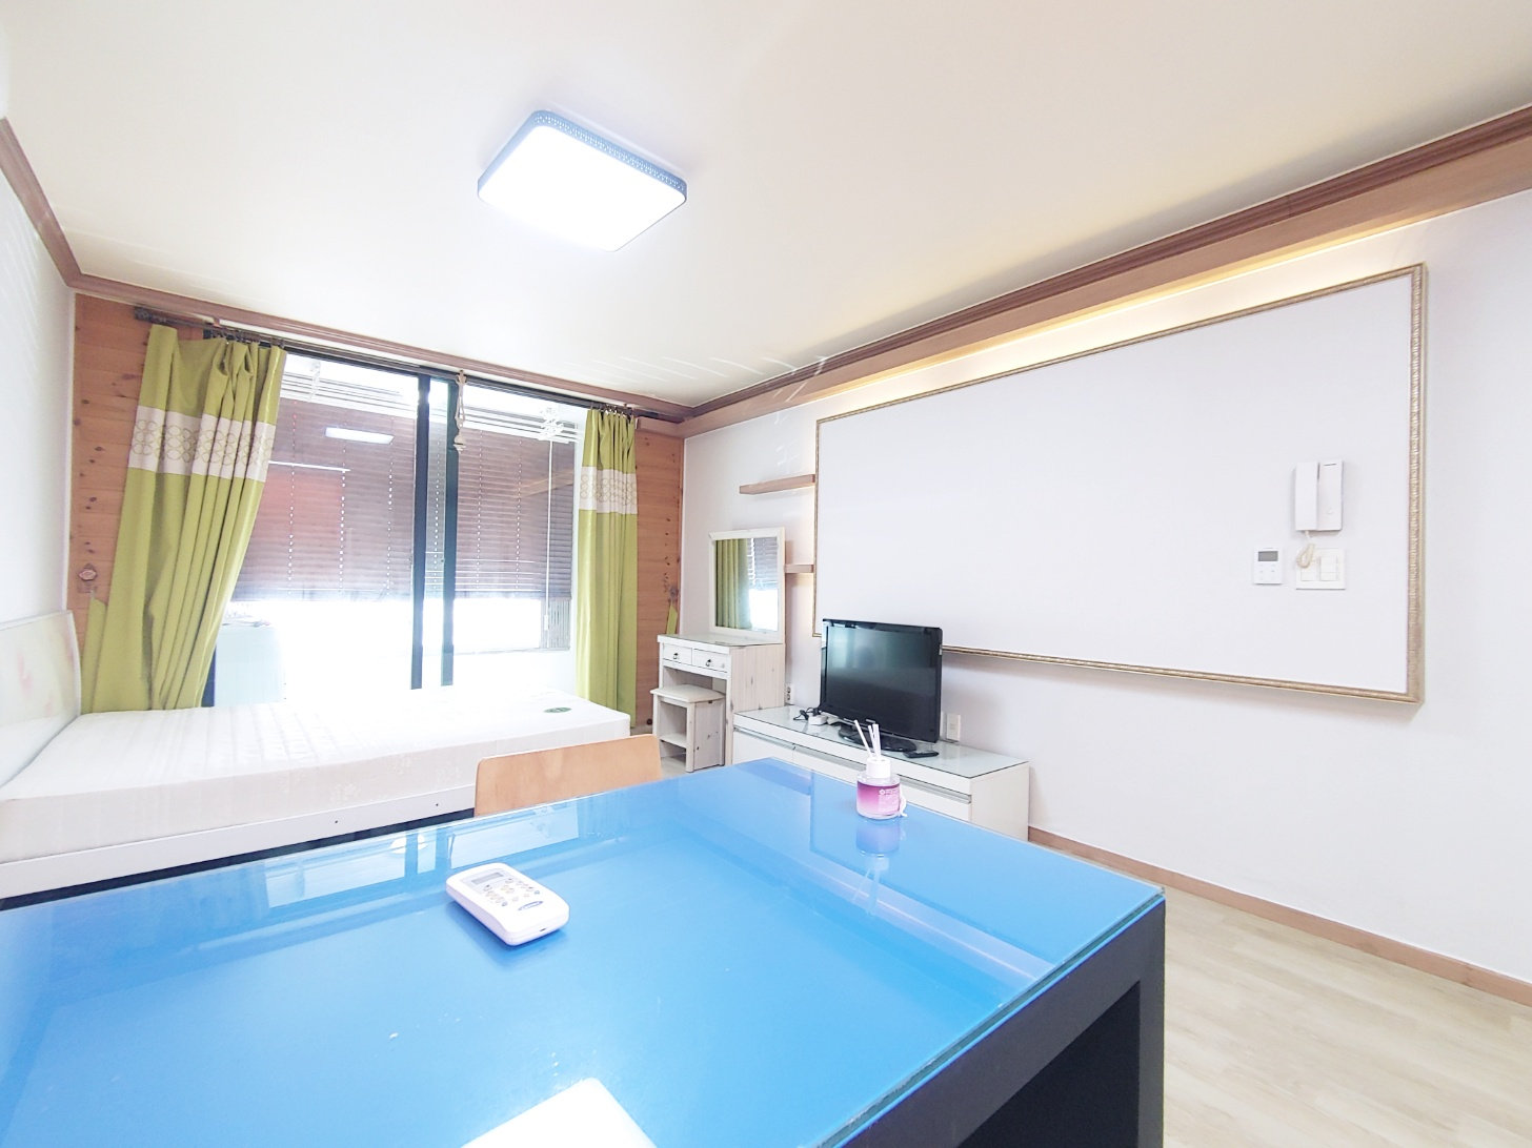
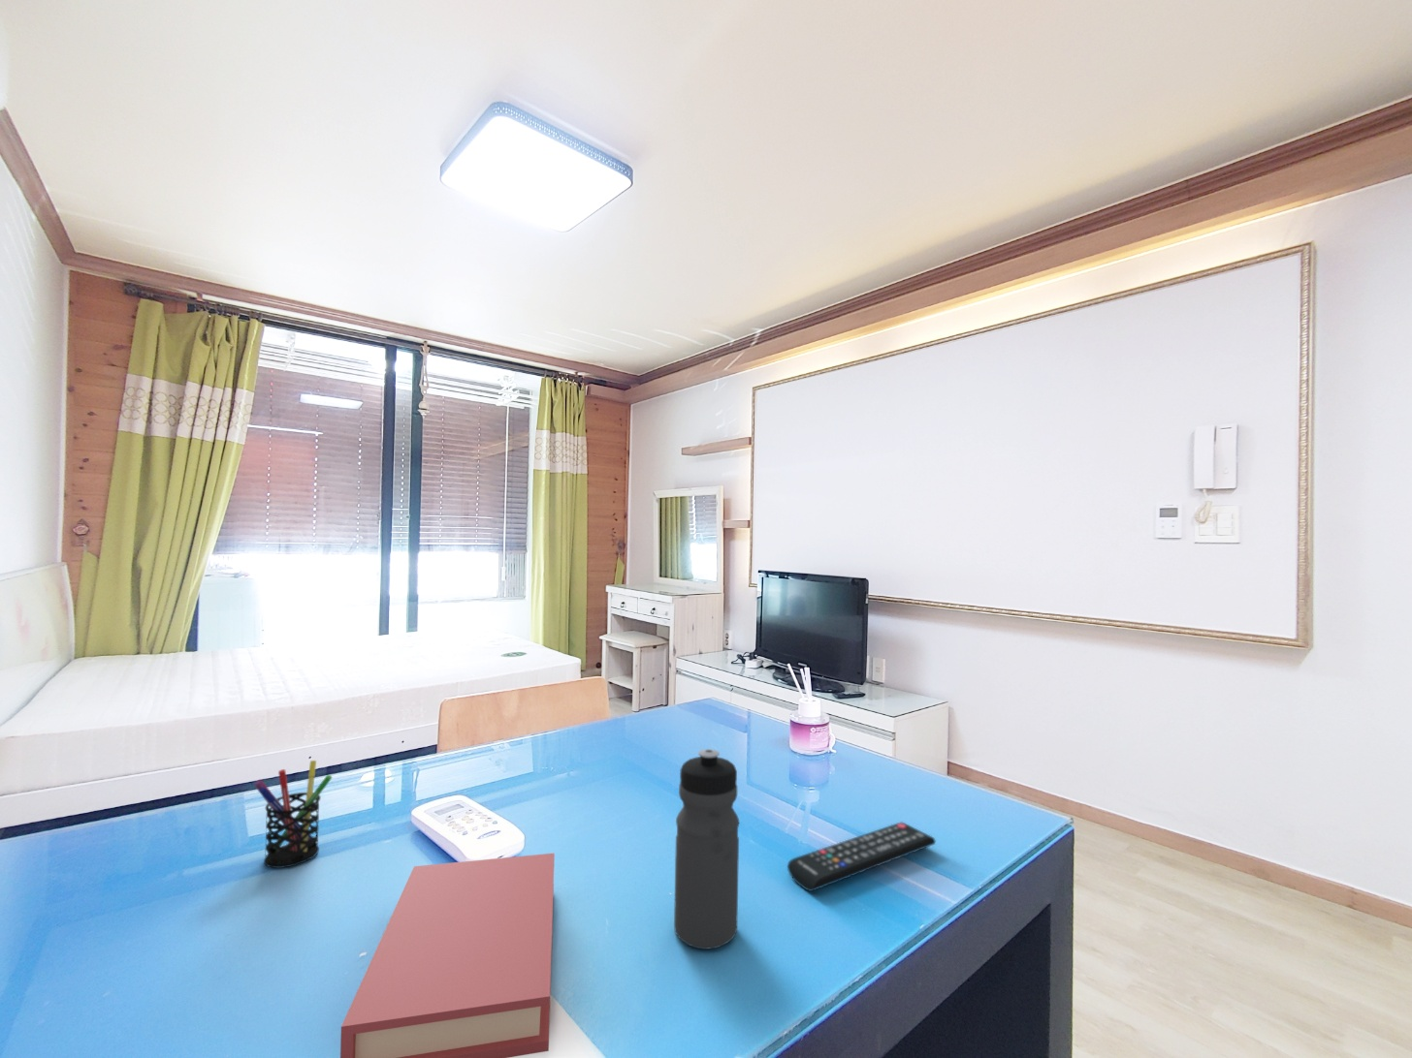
+ remote control [786,821,937,892]
+ book [339,852,556,1058]
+ water bottle [673,748,740,950]
+ pen holder [253,759,332,869]
